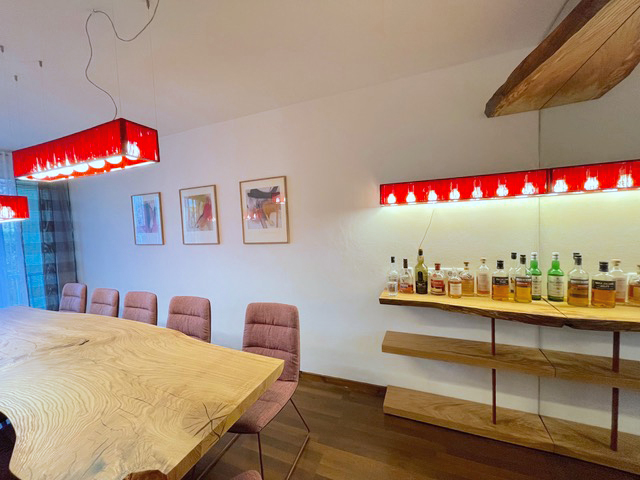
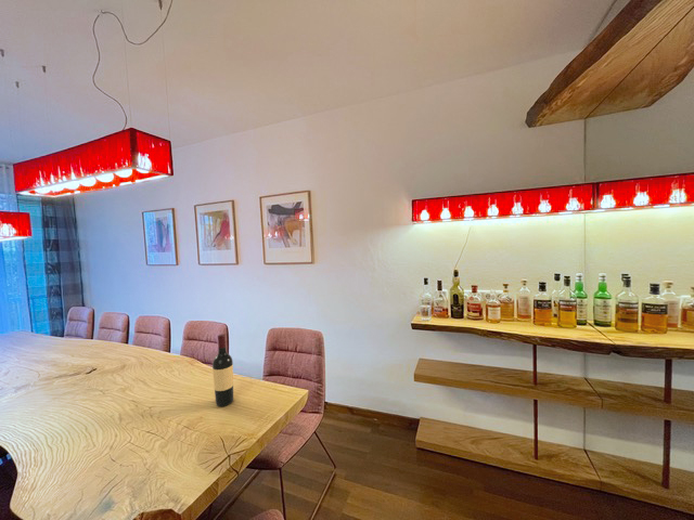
+ wine bottle [211,334,234,407]
